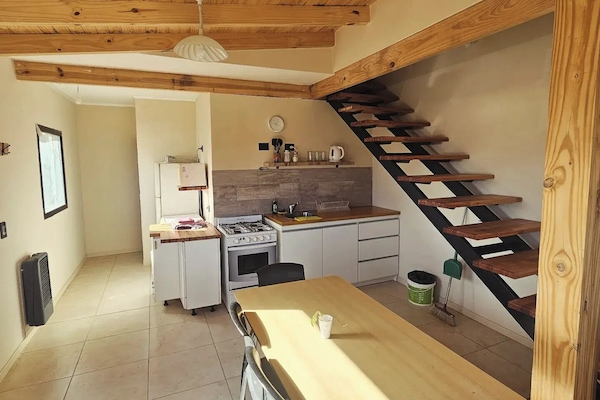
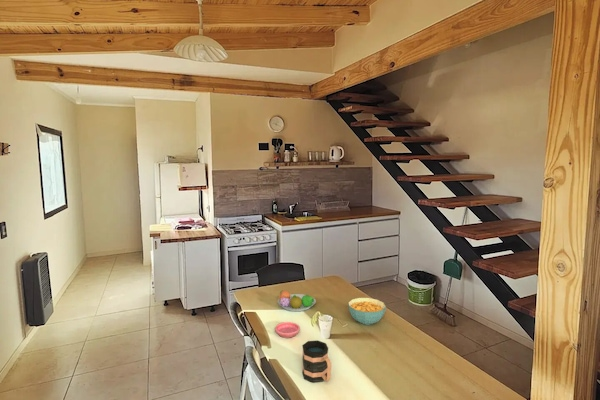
+ mug [301,339,332,384]
+ fruit bowl [277,290,317,312]
+ cereal bowl [347,297,387,326]
+ saucer [274,321,301,339]
